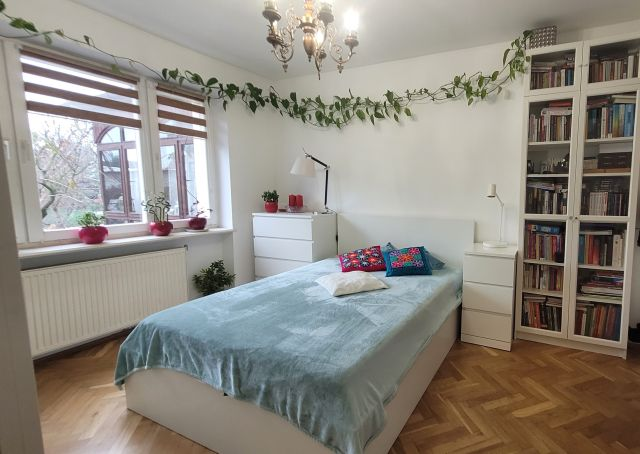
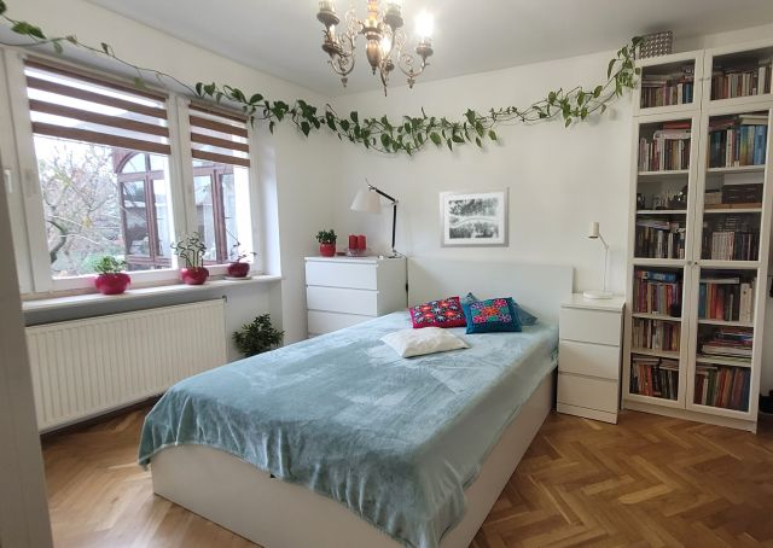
+ wall art [438,186,510,249]
